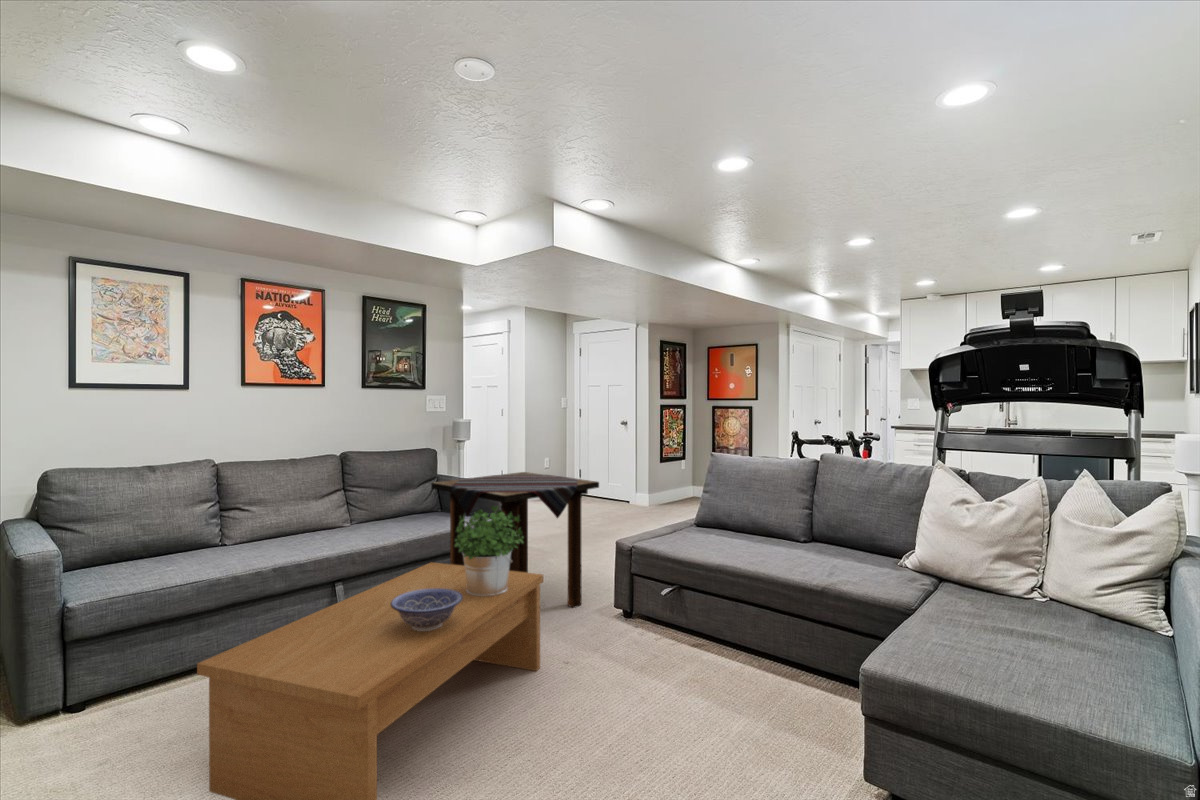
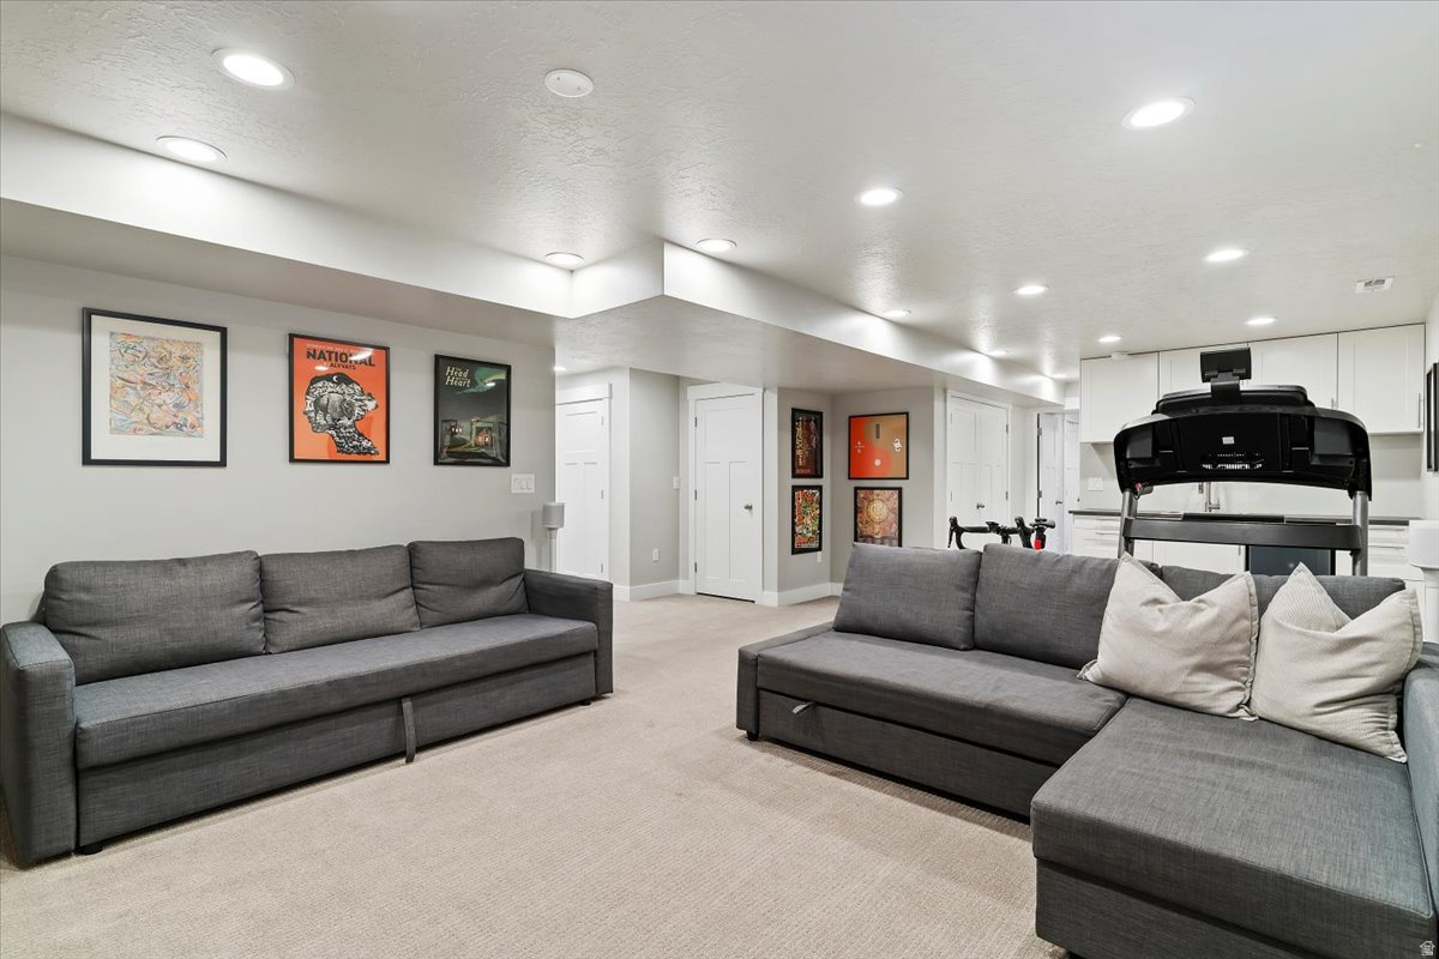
- decorative bowl [391,588,463,631]
- side table [430,471,600,609]
- potted plant [455,505,524,597]
- coffee table [196,561,544,800]
